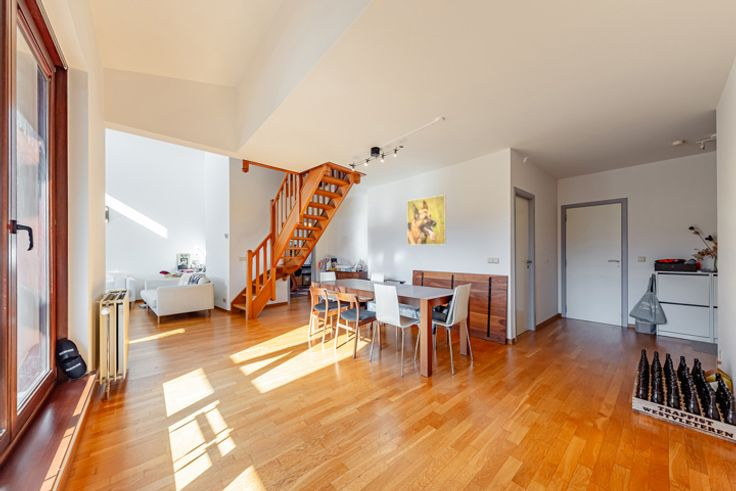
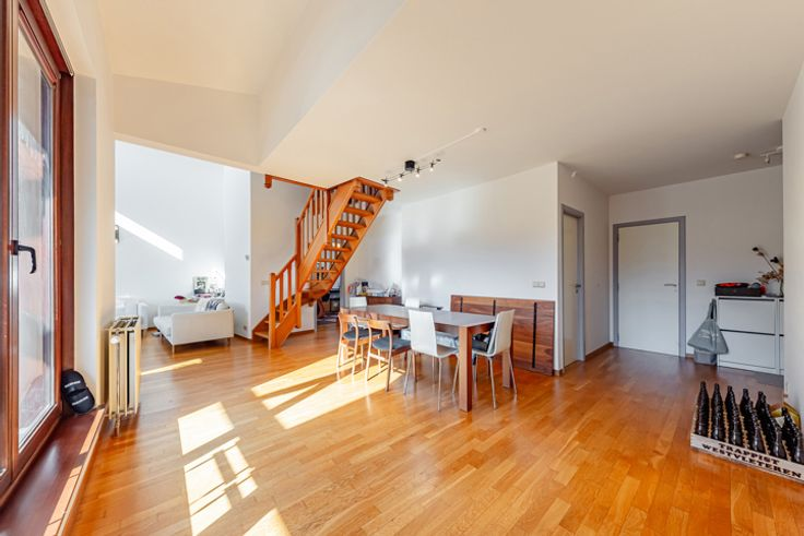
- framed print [406,194,447,246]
